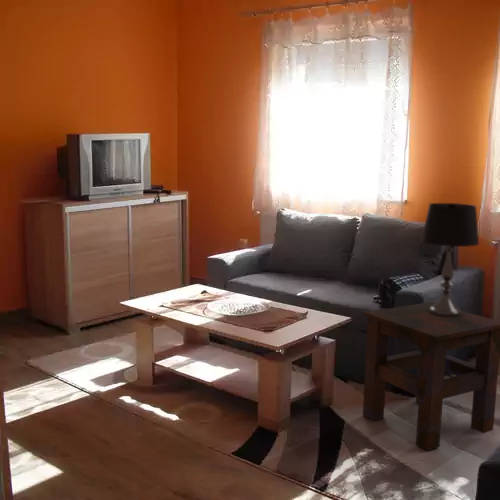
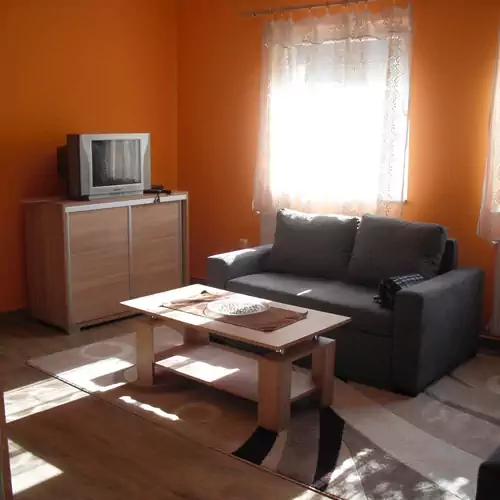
- side table [362,301,500,452]
- table lamp [420,202,480,317]
